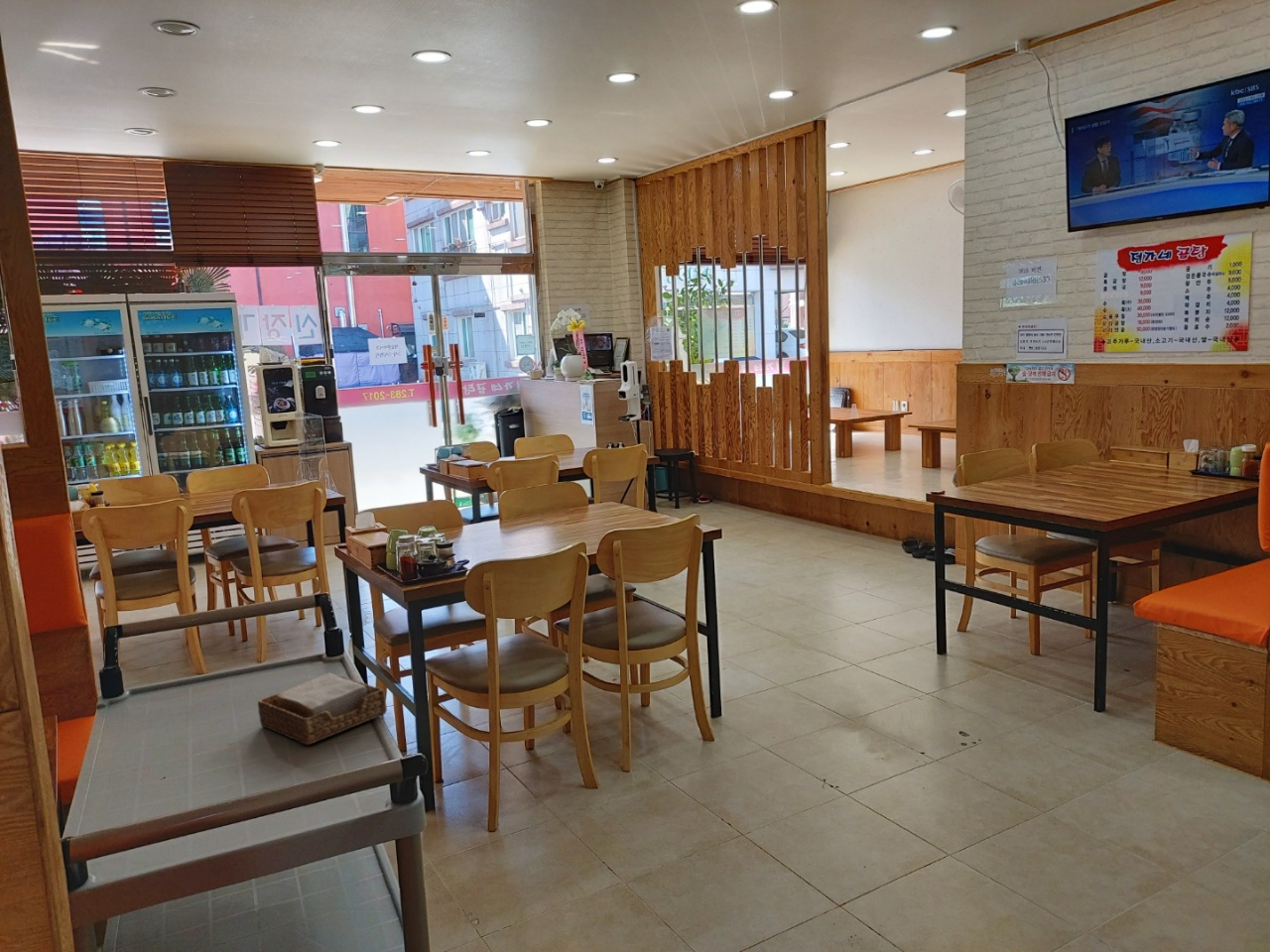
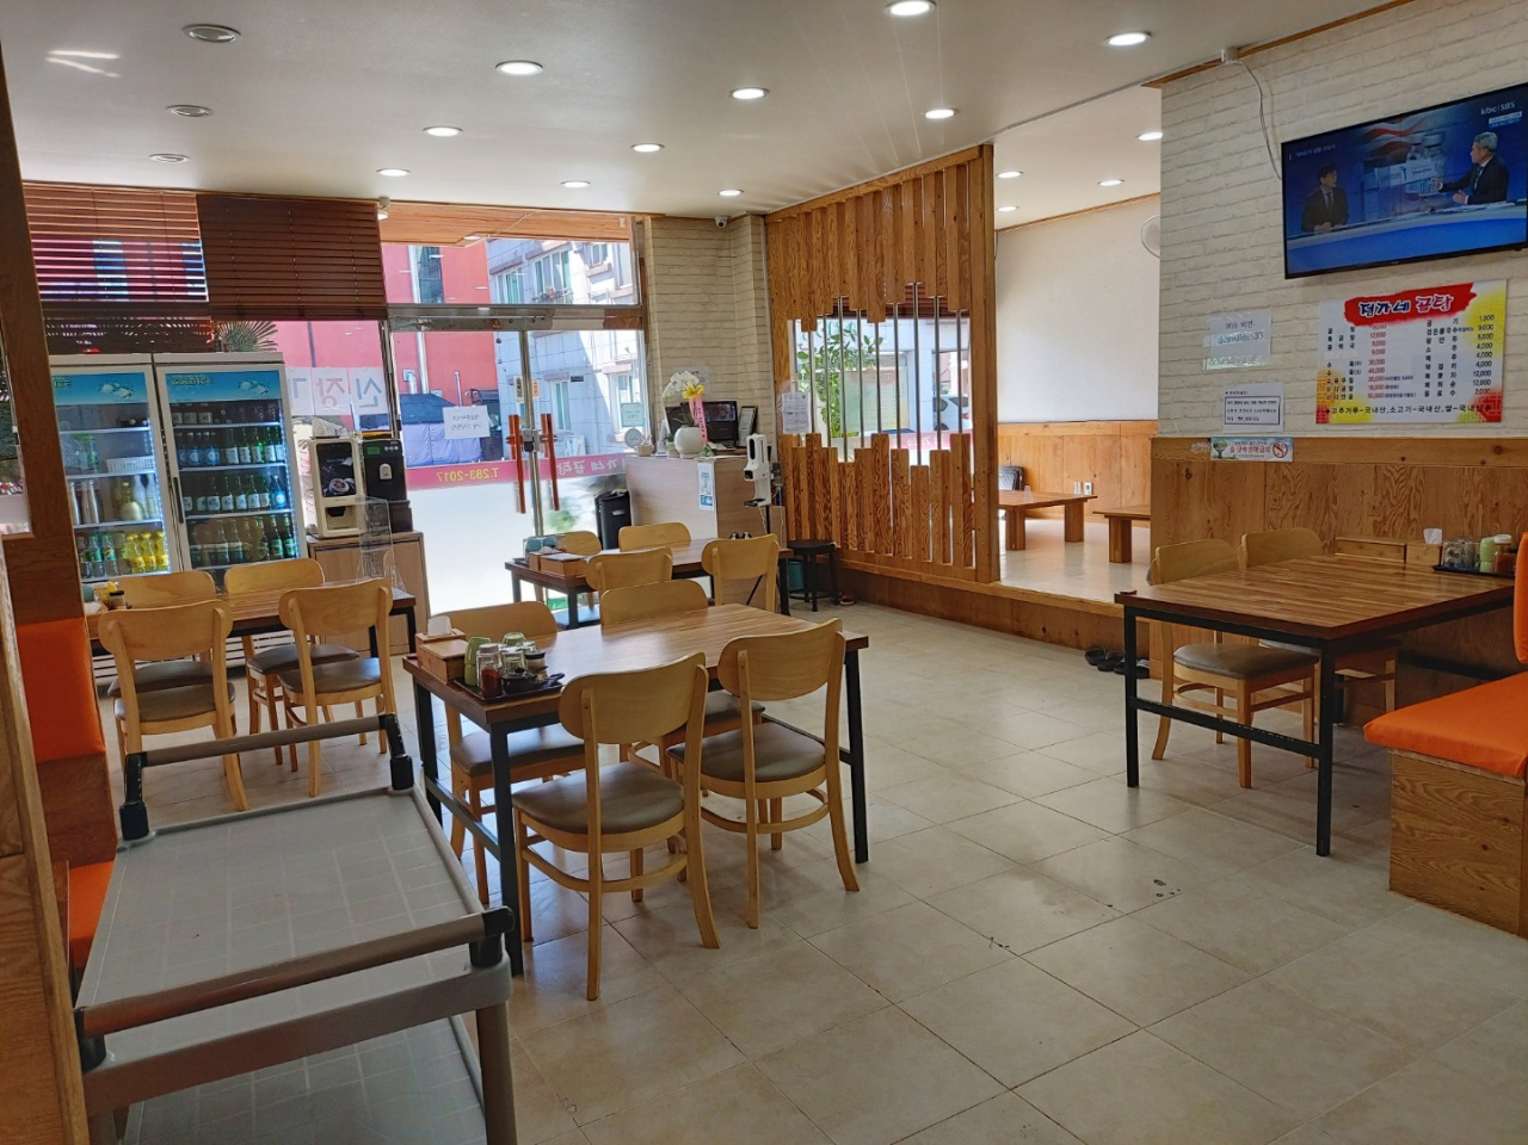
- napkin holder [257,671,388,746]
